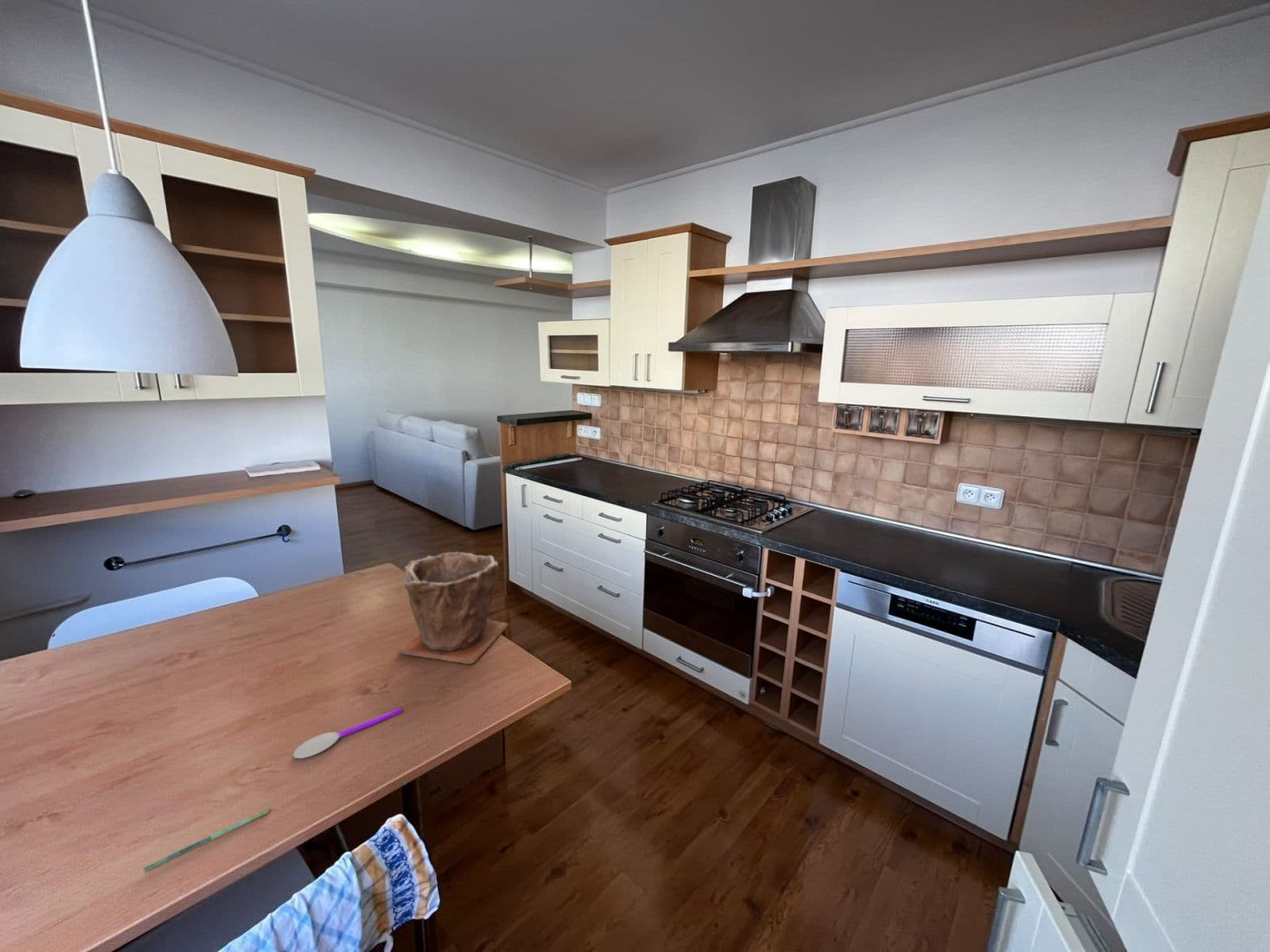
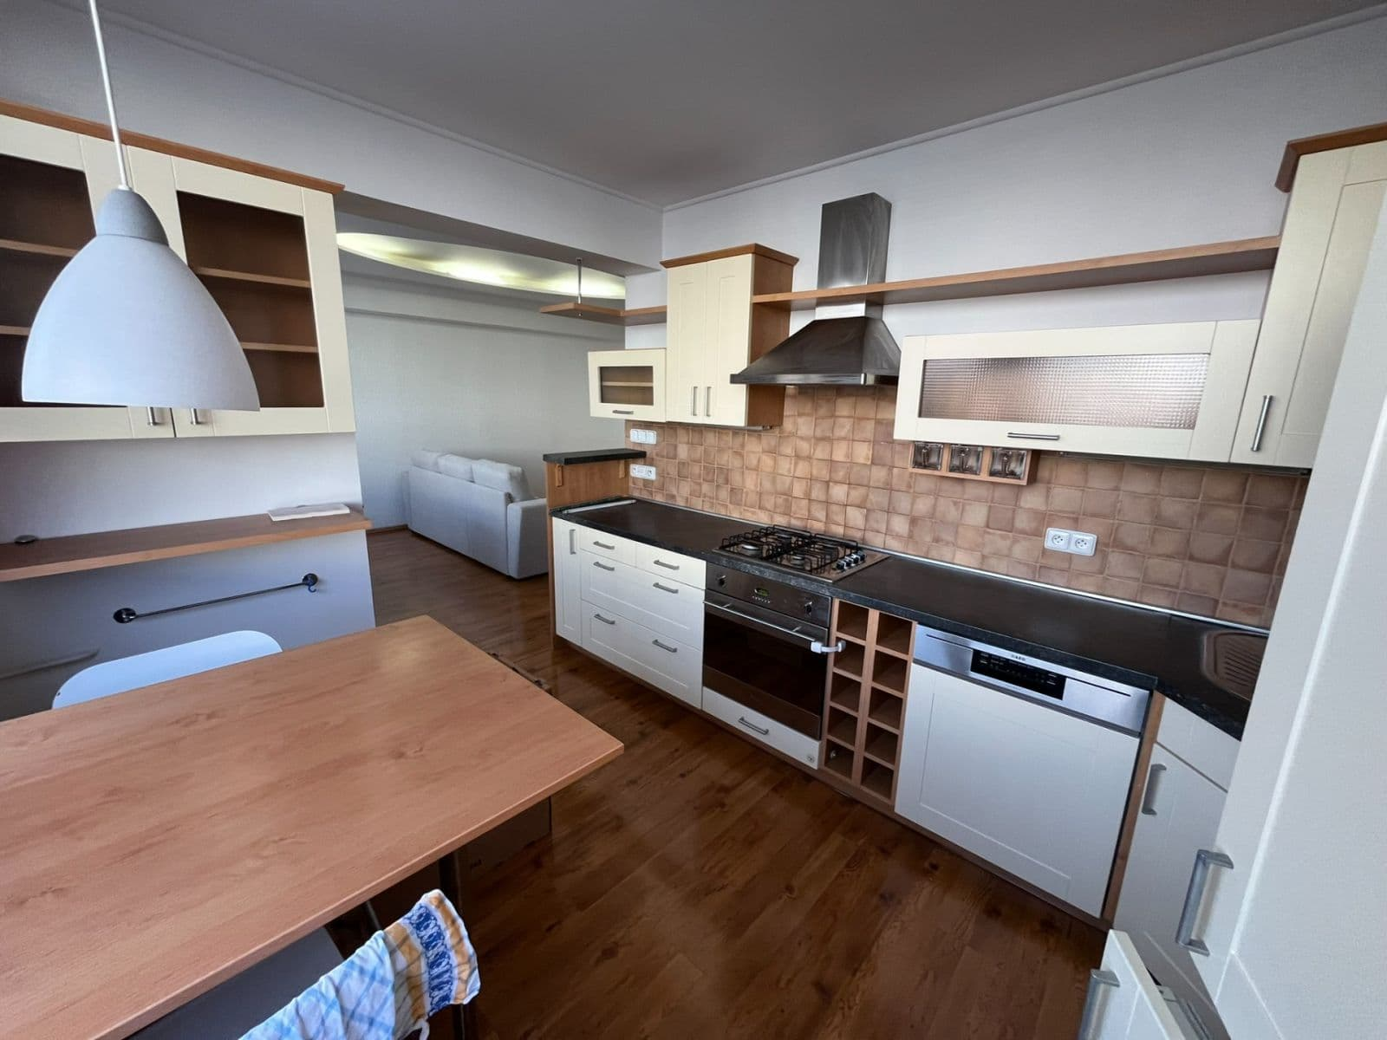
- plant pot [397,551,509,665]
- spoon [292,707,403,759]
- pen [143,808,270,873]
